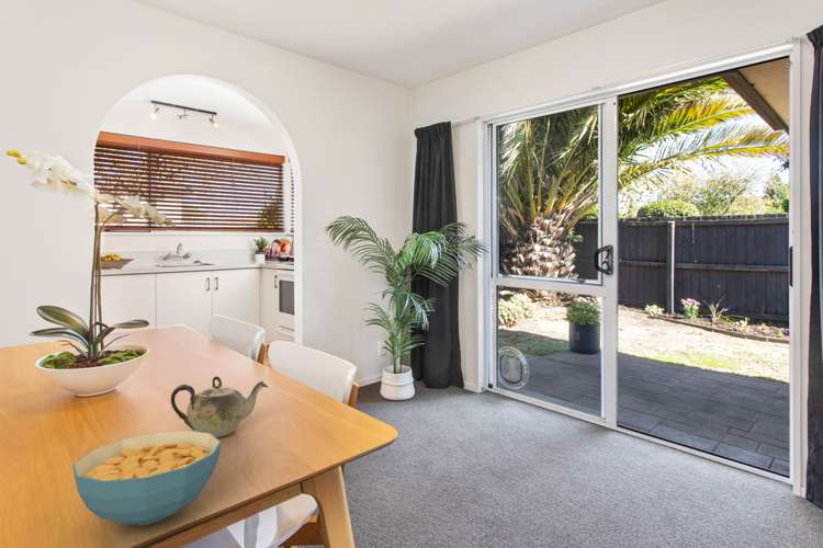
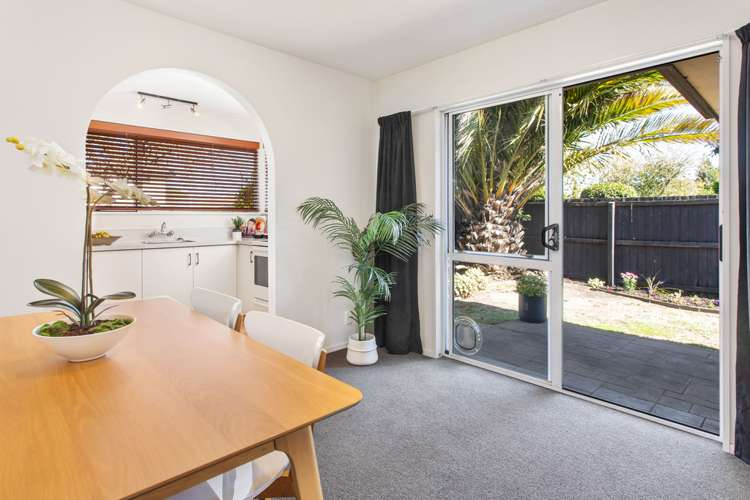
- teapot [170,375,269,438]
- cereal bowl [71,430,222,526]
